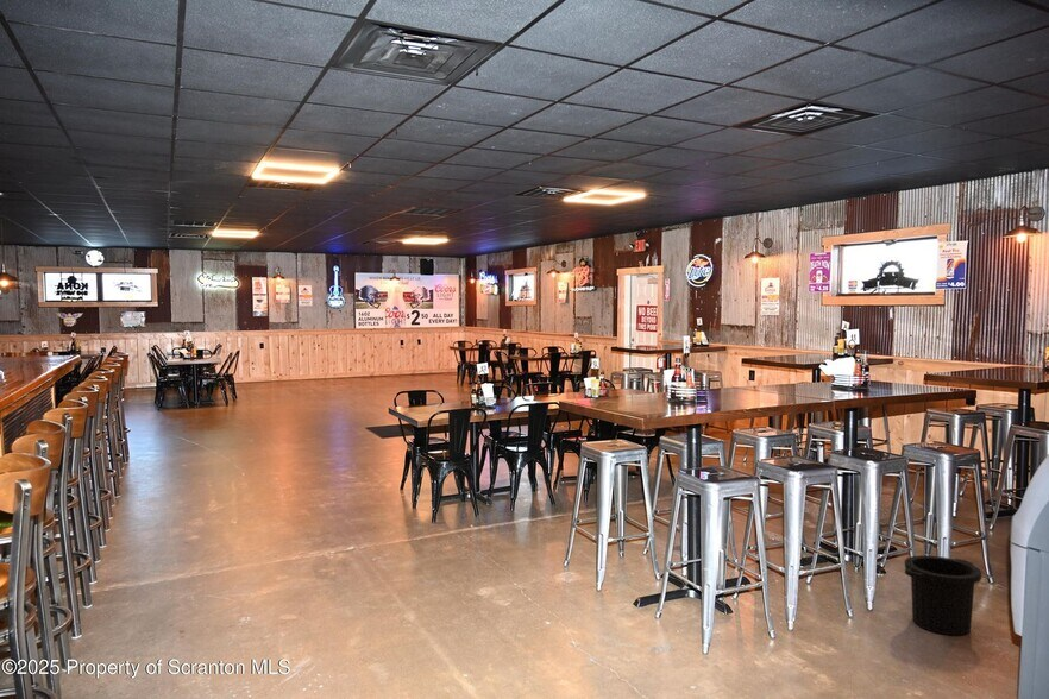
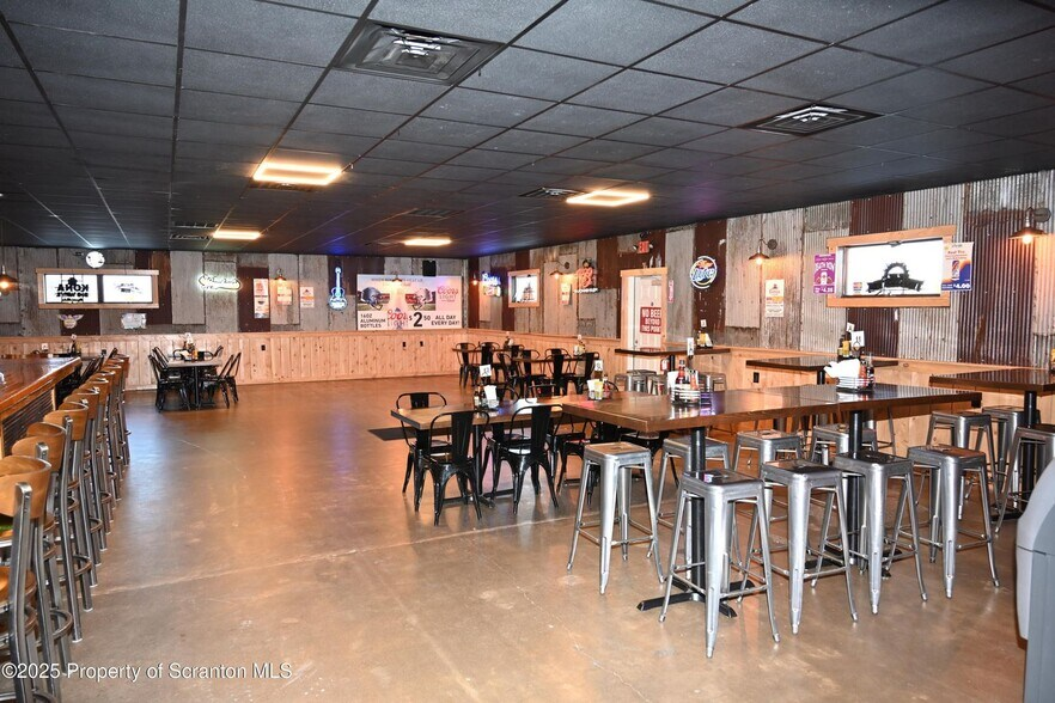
- trash can [904,554,982,636]
